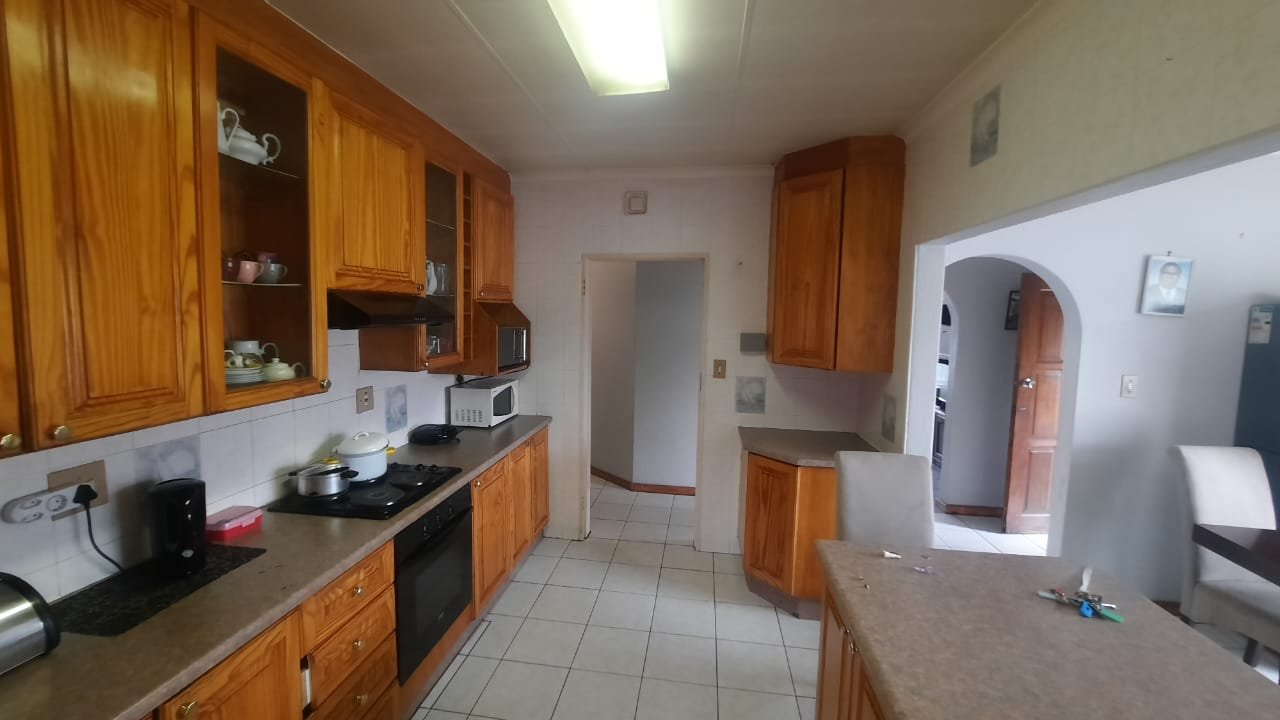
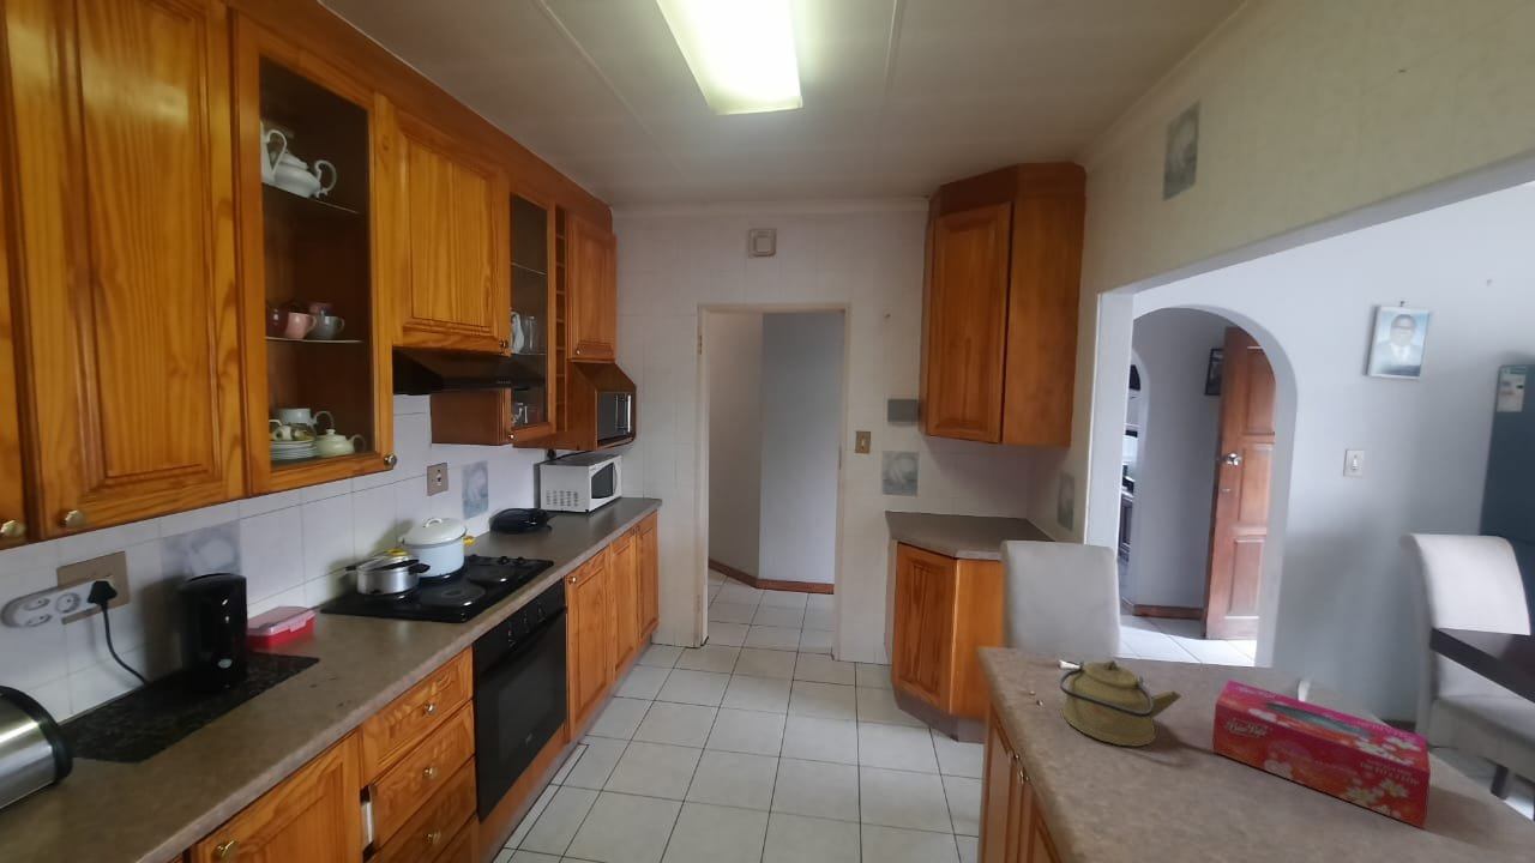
+ tissue box [1211,678,1432,831]
+ kettle [1059,659,1182,748]
